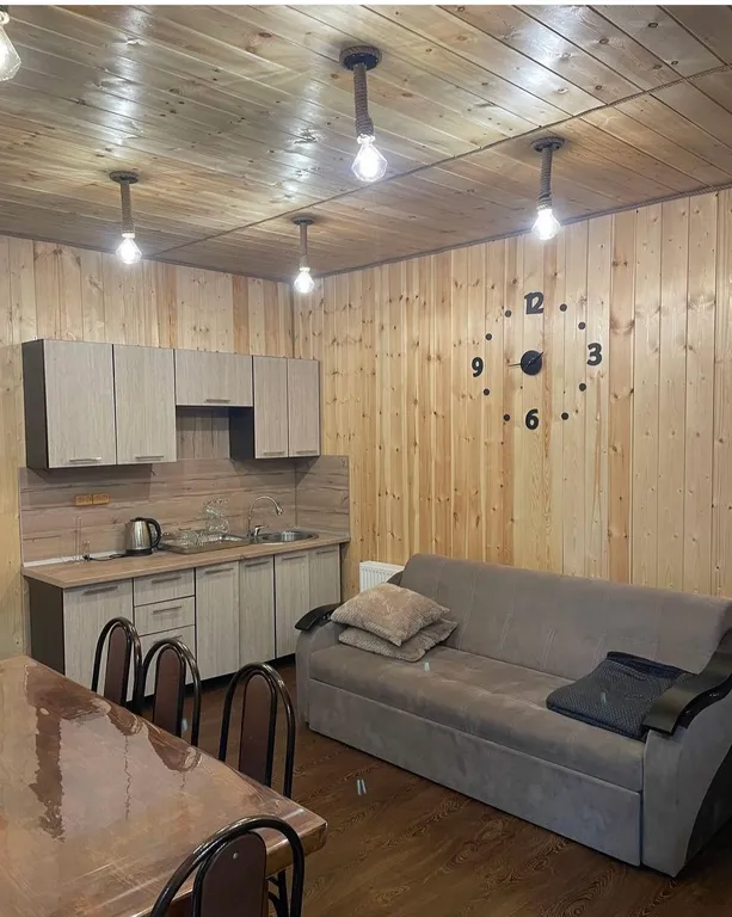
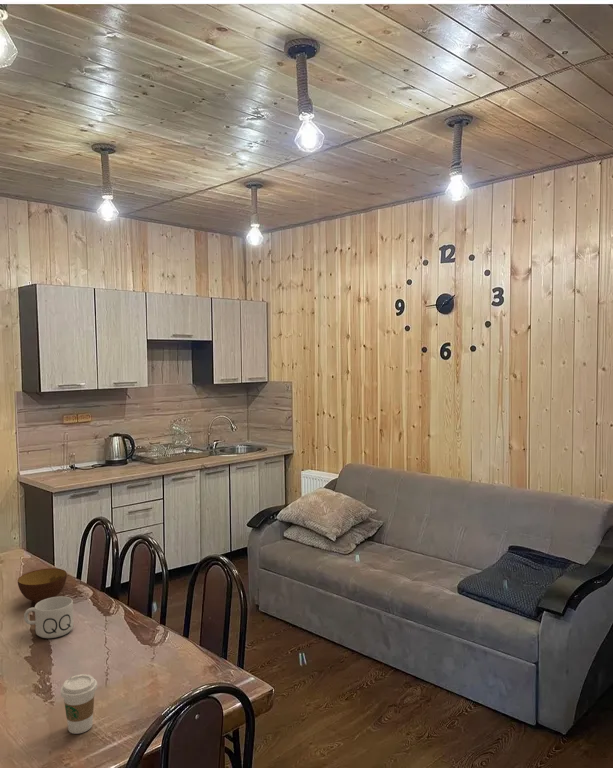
+ bowl [17,567,68,605]
+ coffee cup [59,673,98,735]
+ mug [23,596,75,639]
